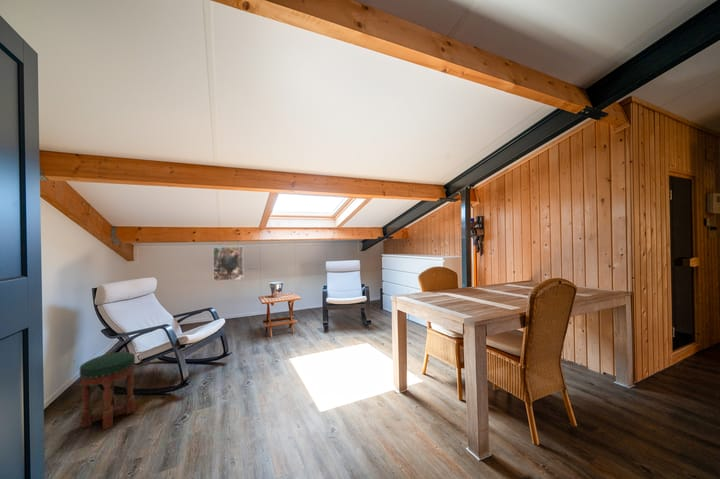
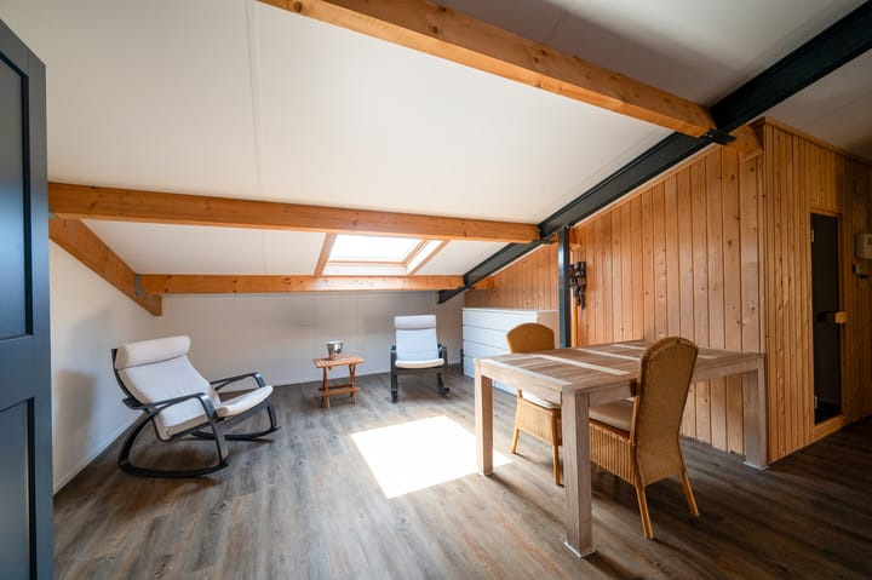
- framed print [212,246,244,282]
- stool [79,351,136,431]
